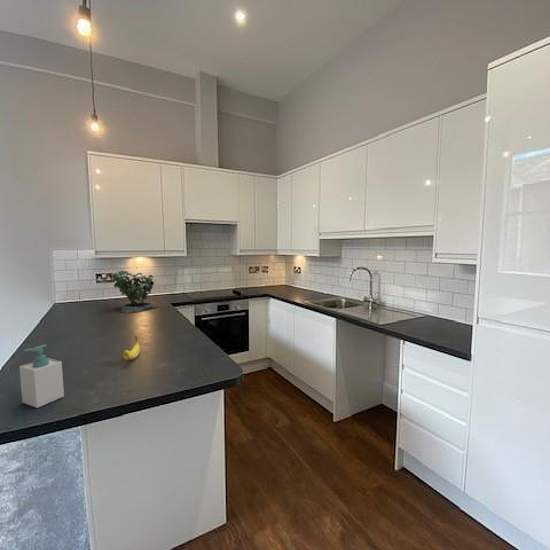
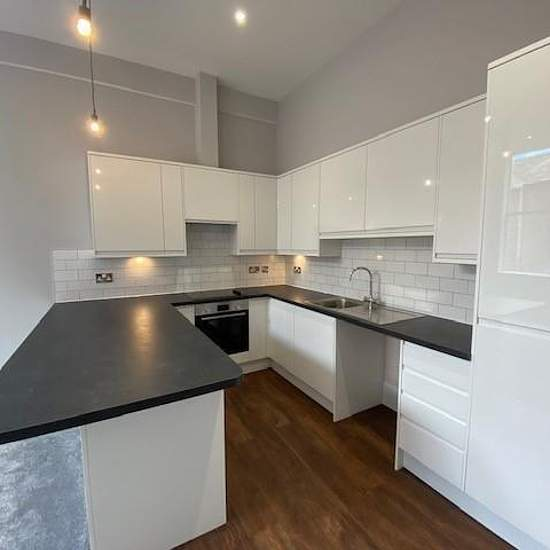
- potted plant [109,266,158,314]
- soap bottle [18,343,65,409]
- banana [122,335,141,361]
